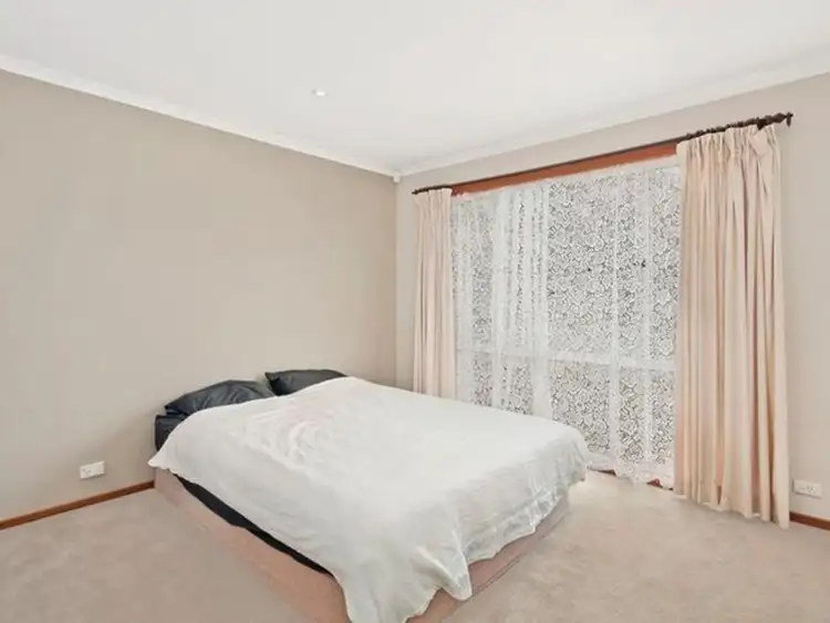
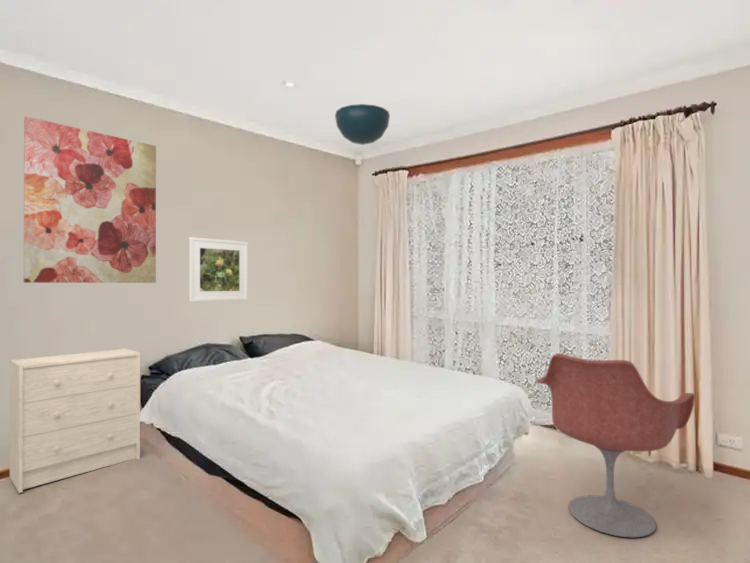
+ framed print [188,236,249,303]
+ wall art [23,115,157,284]
+ ceiling light [334,103,391,146]
+ armchair [534,352,696,538]
+ dresser [9,347,141,494]
